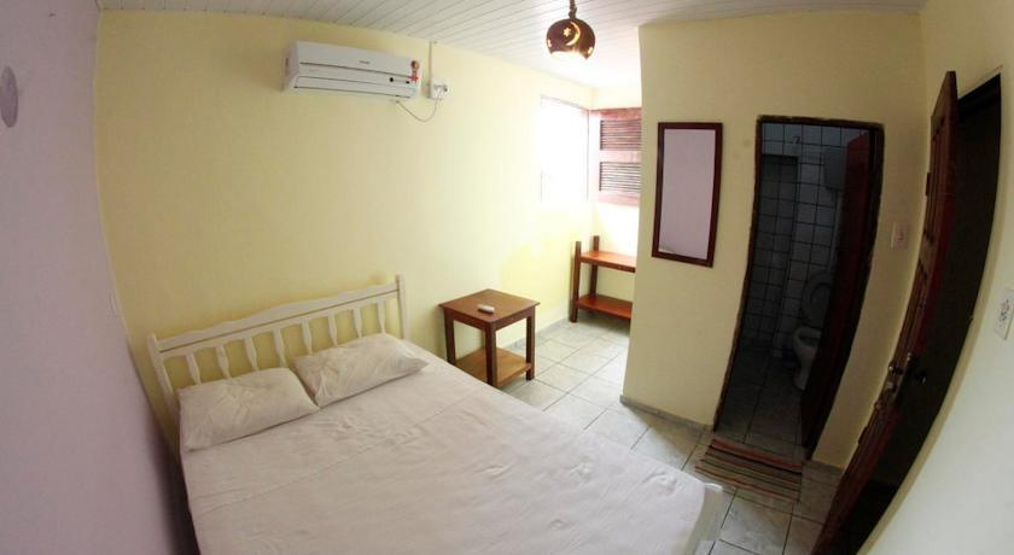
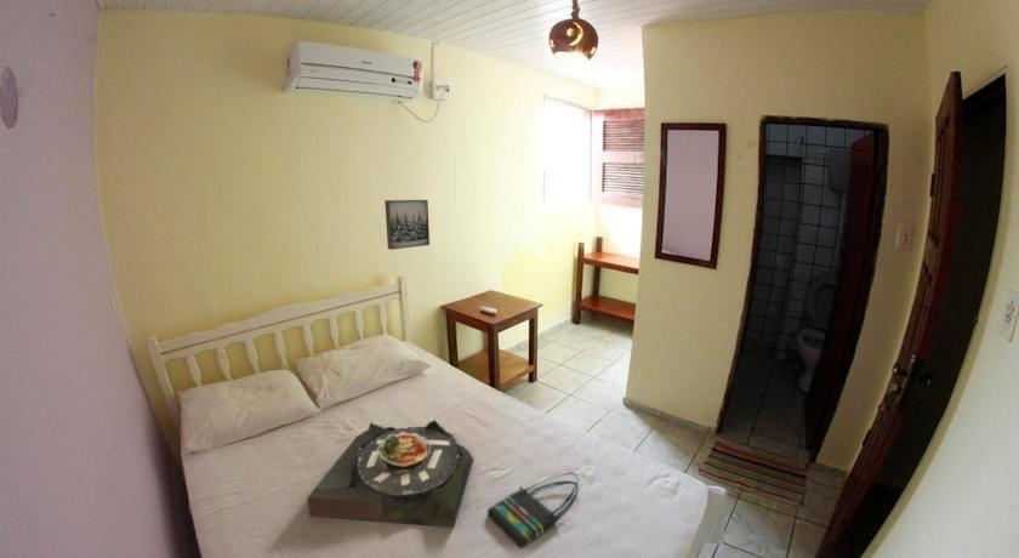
+ wall art [383,199,431,251]
+ serving tray [306,419,474,529]
+ tote bag [486,472,579,550]
